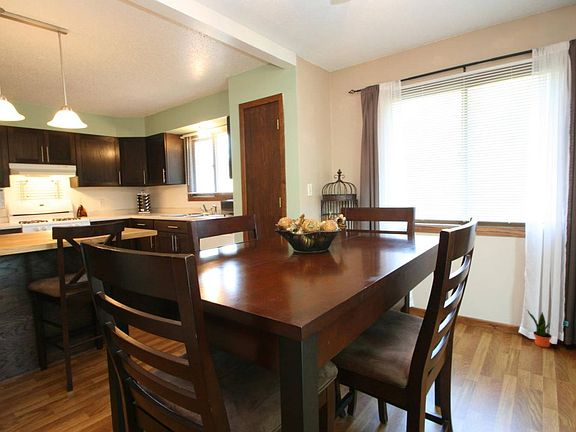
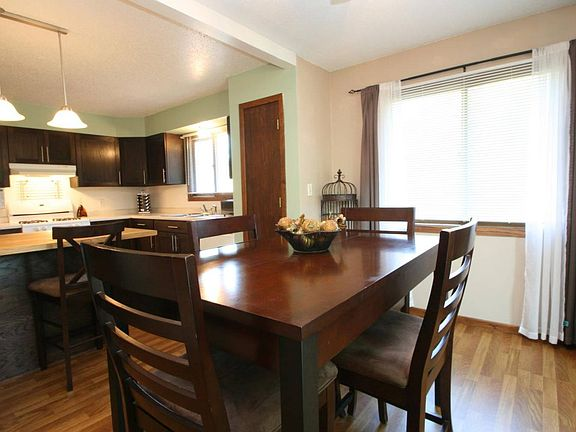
- potted plant [526,309,553,348]
